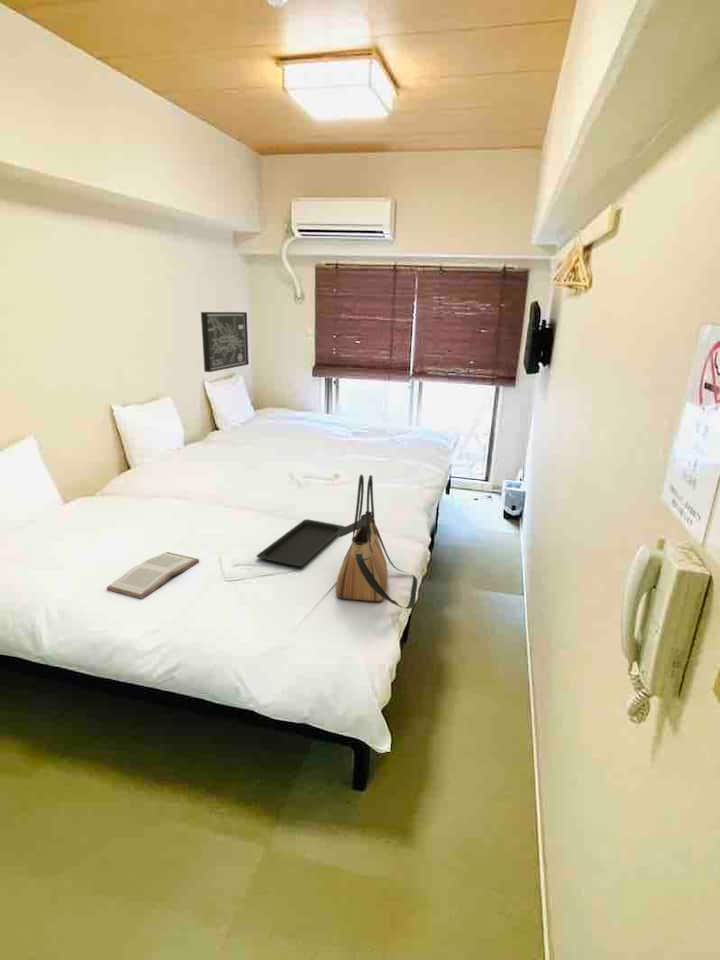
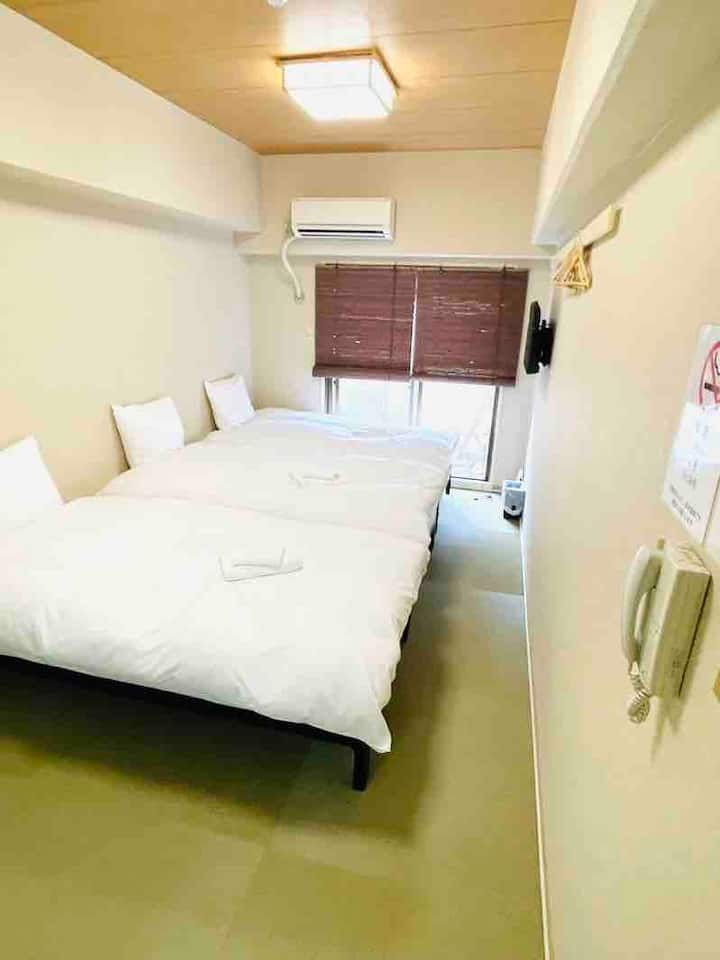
- tote bag [335,474,418,610]
- wall art [200,311,250,373]
- book [106,551,200,600]
- serving tray [256,518,345,567]
